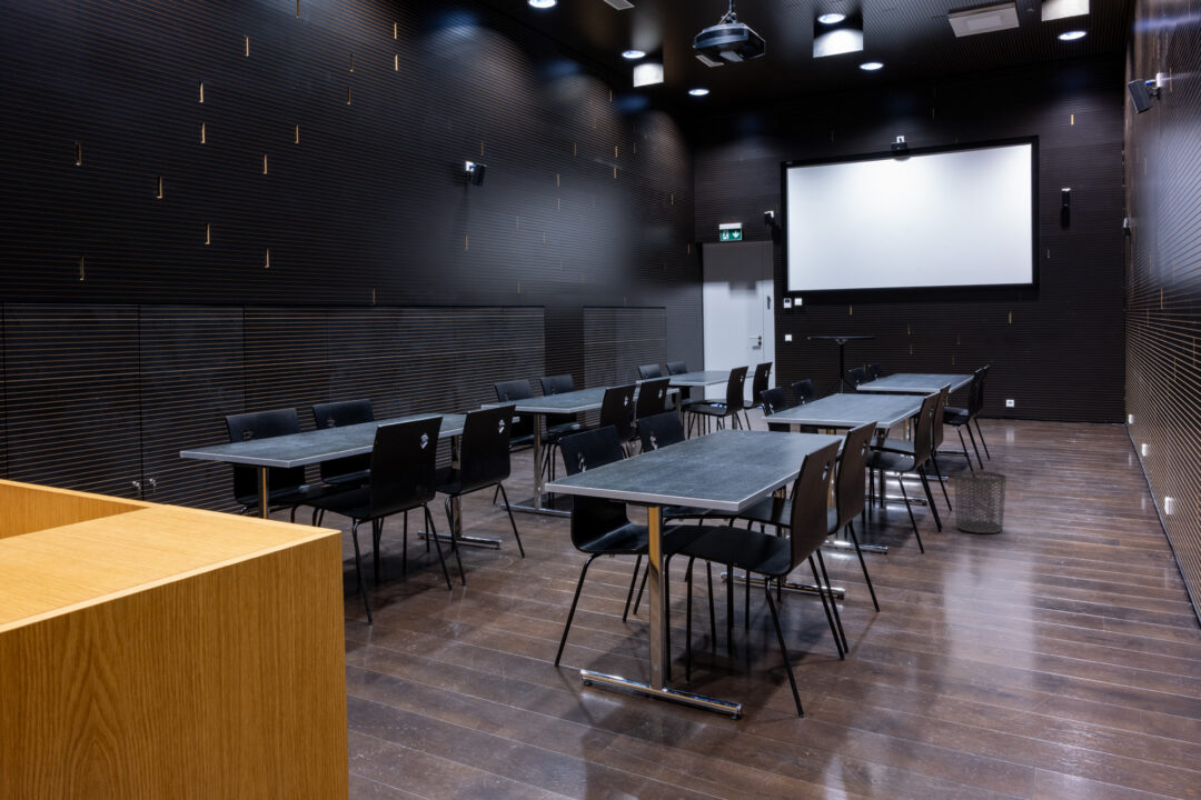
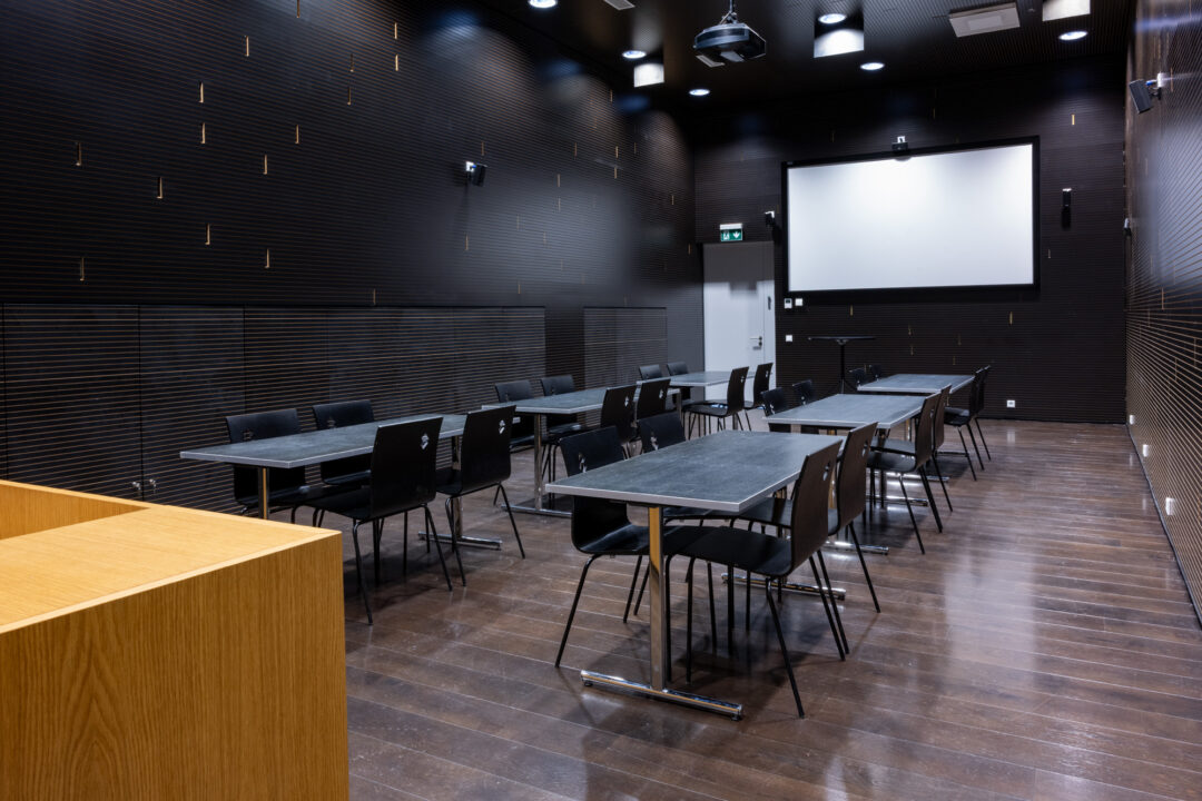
- waste bin [953,470,1008,534]
